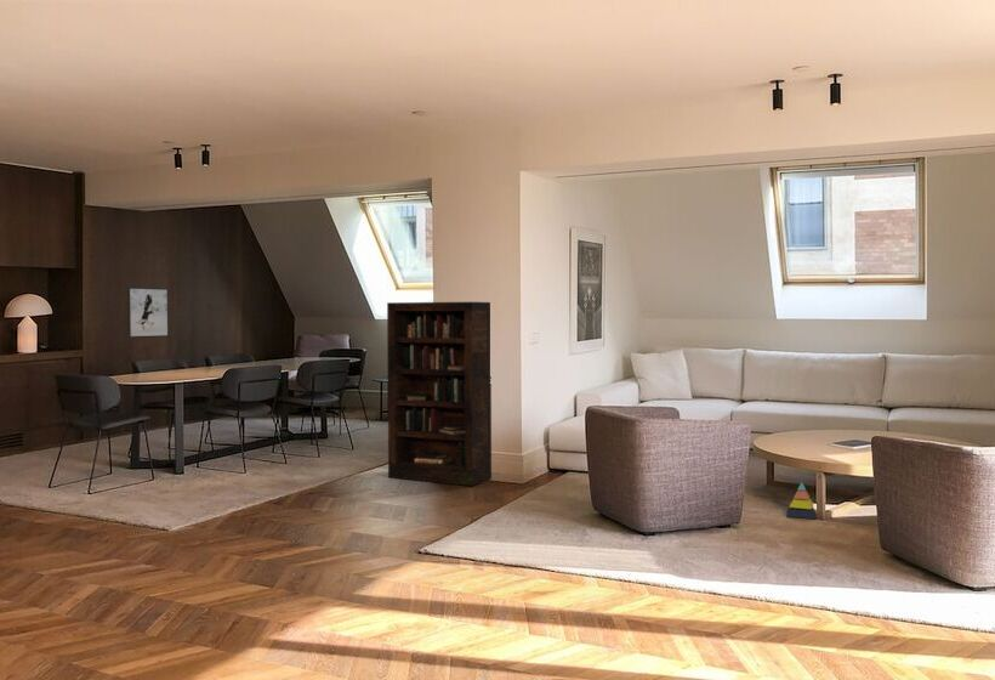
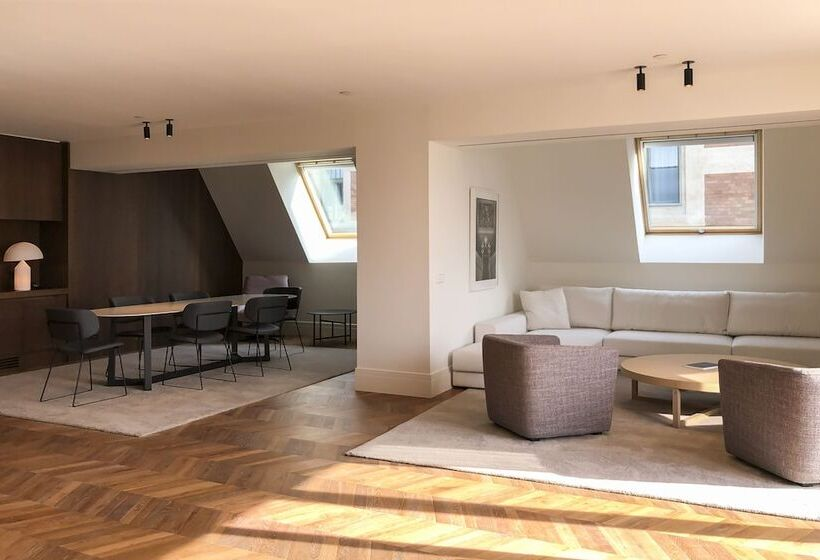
- stacking toy [785,482,818,520]
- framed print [126,285,170,339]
- bookcase [386,301,493,487]
